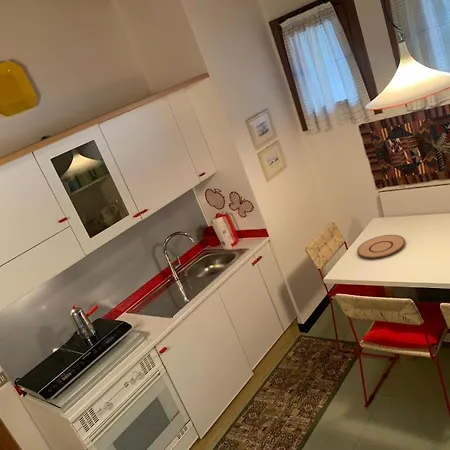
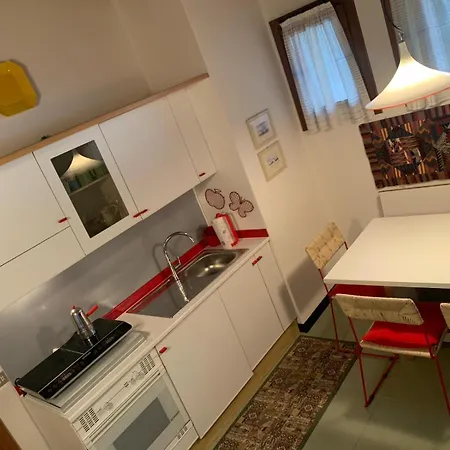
- plate [356,234,406,259]
